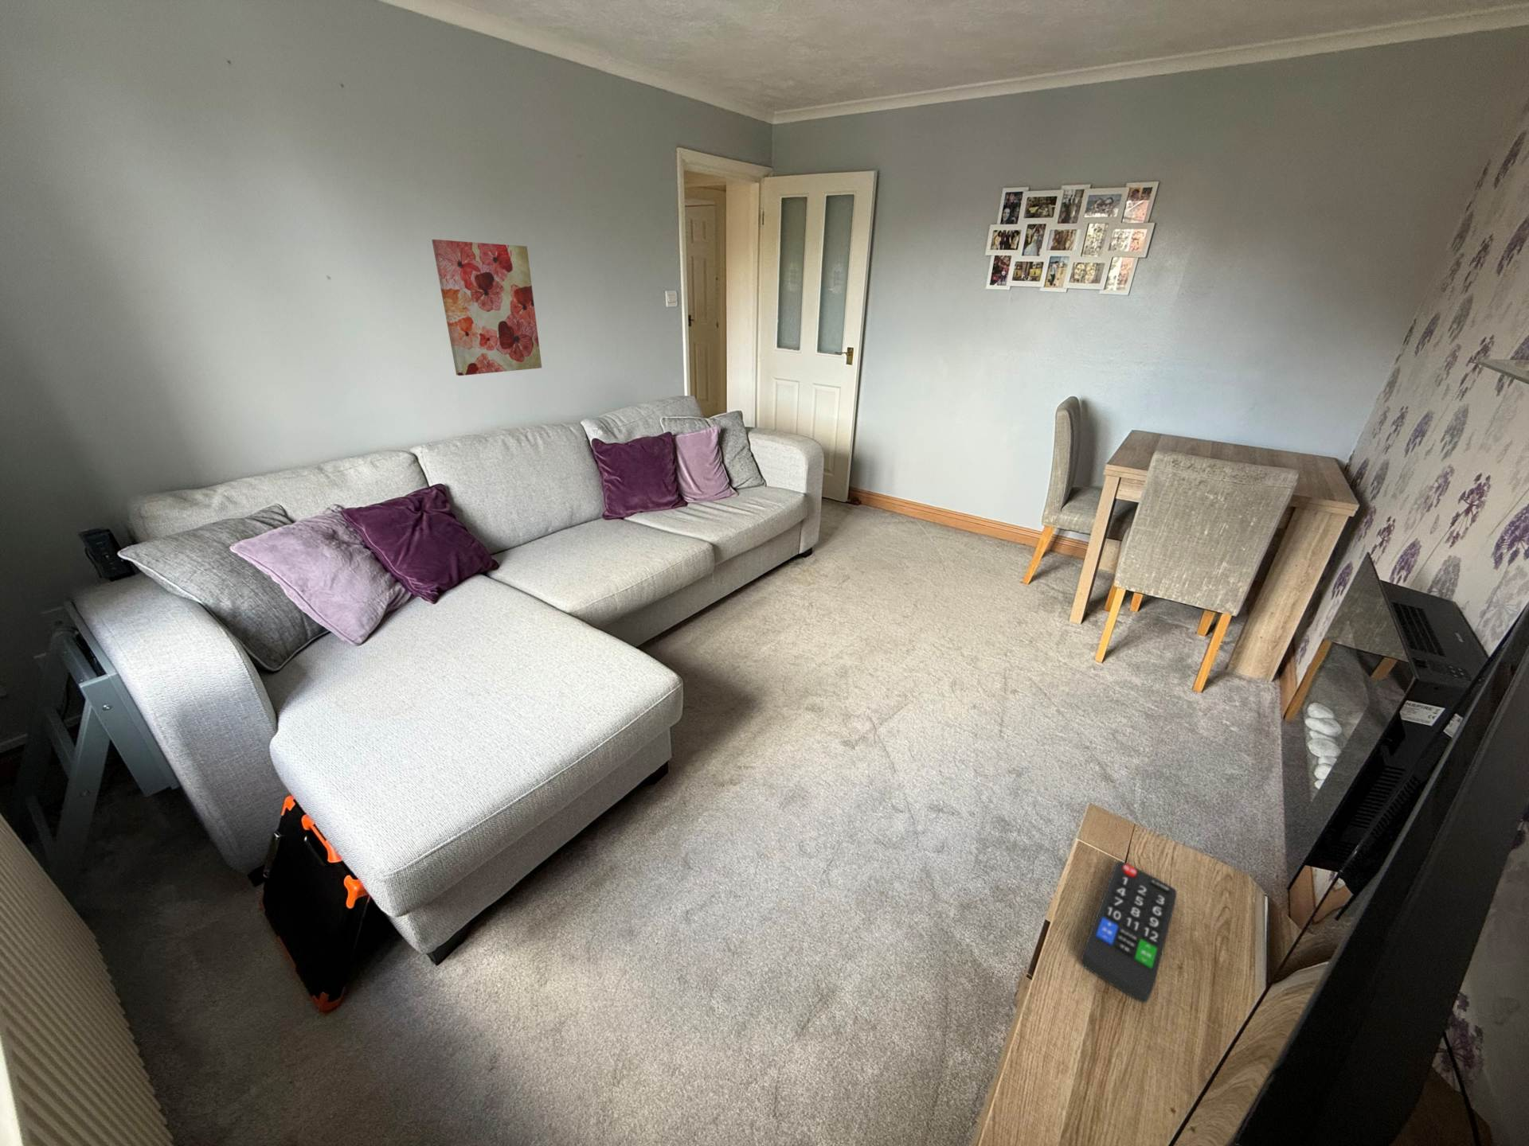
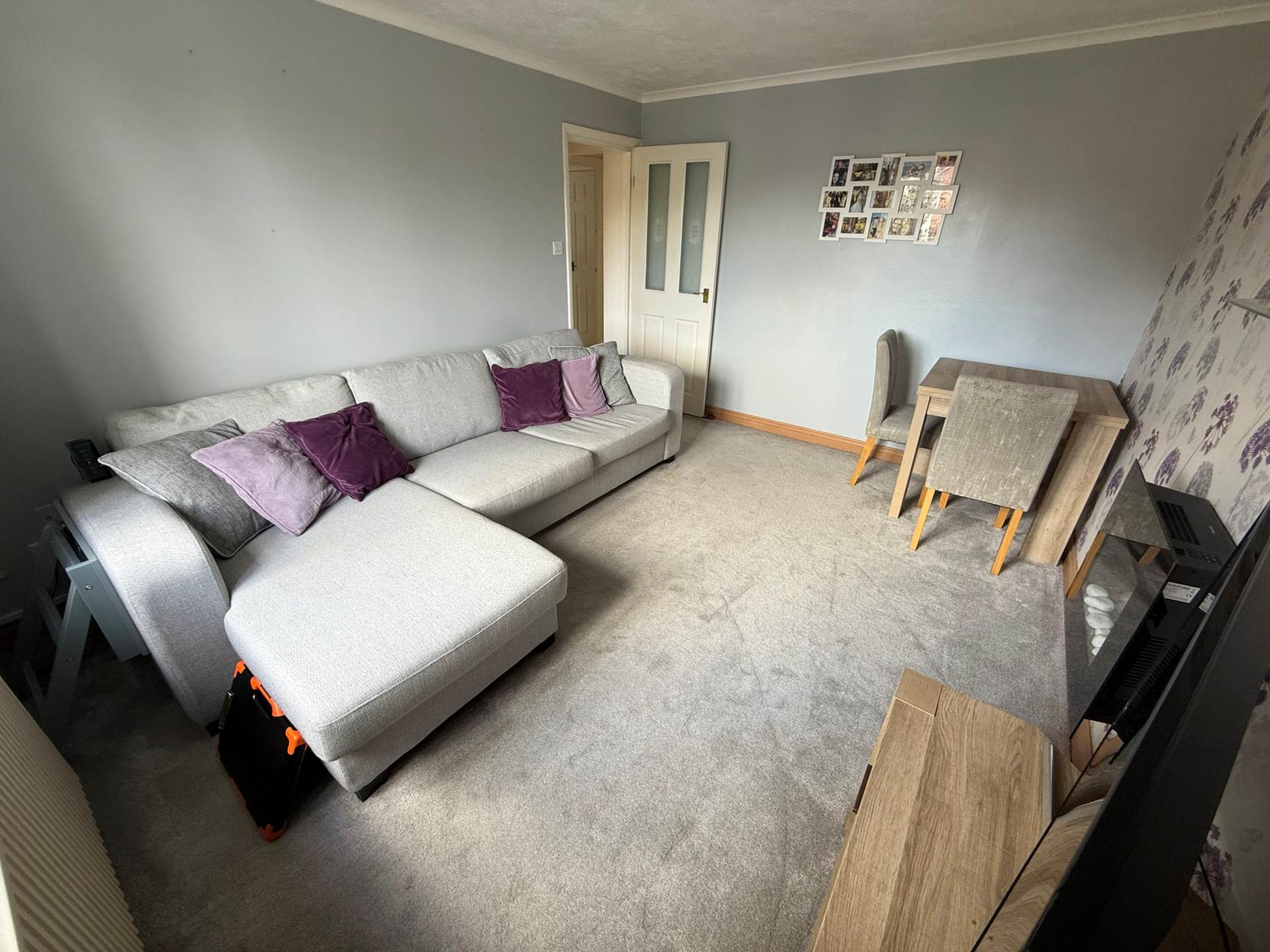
- wall art [431,238,542,377]
- remote control [1080,861,1177,1004]
